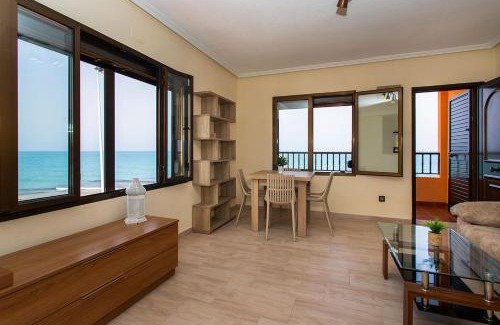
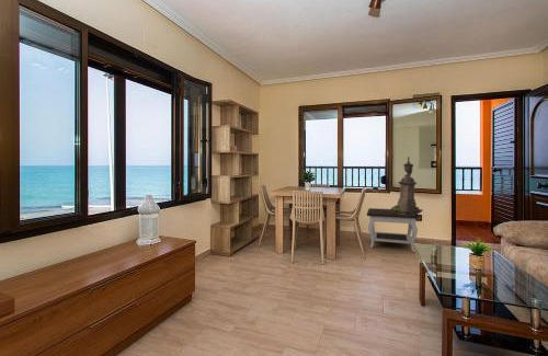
+ side table [366,207,421,253]
+ decorative urn [390,156,424,216]
